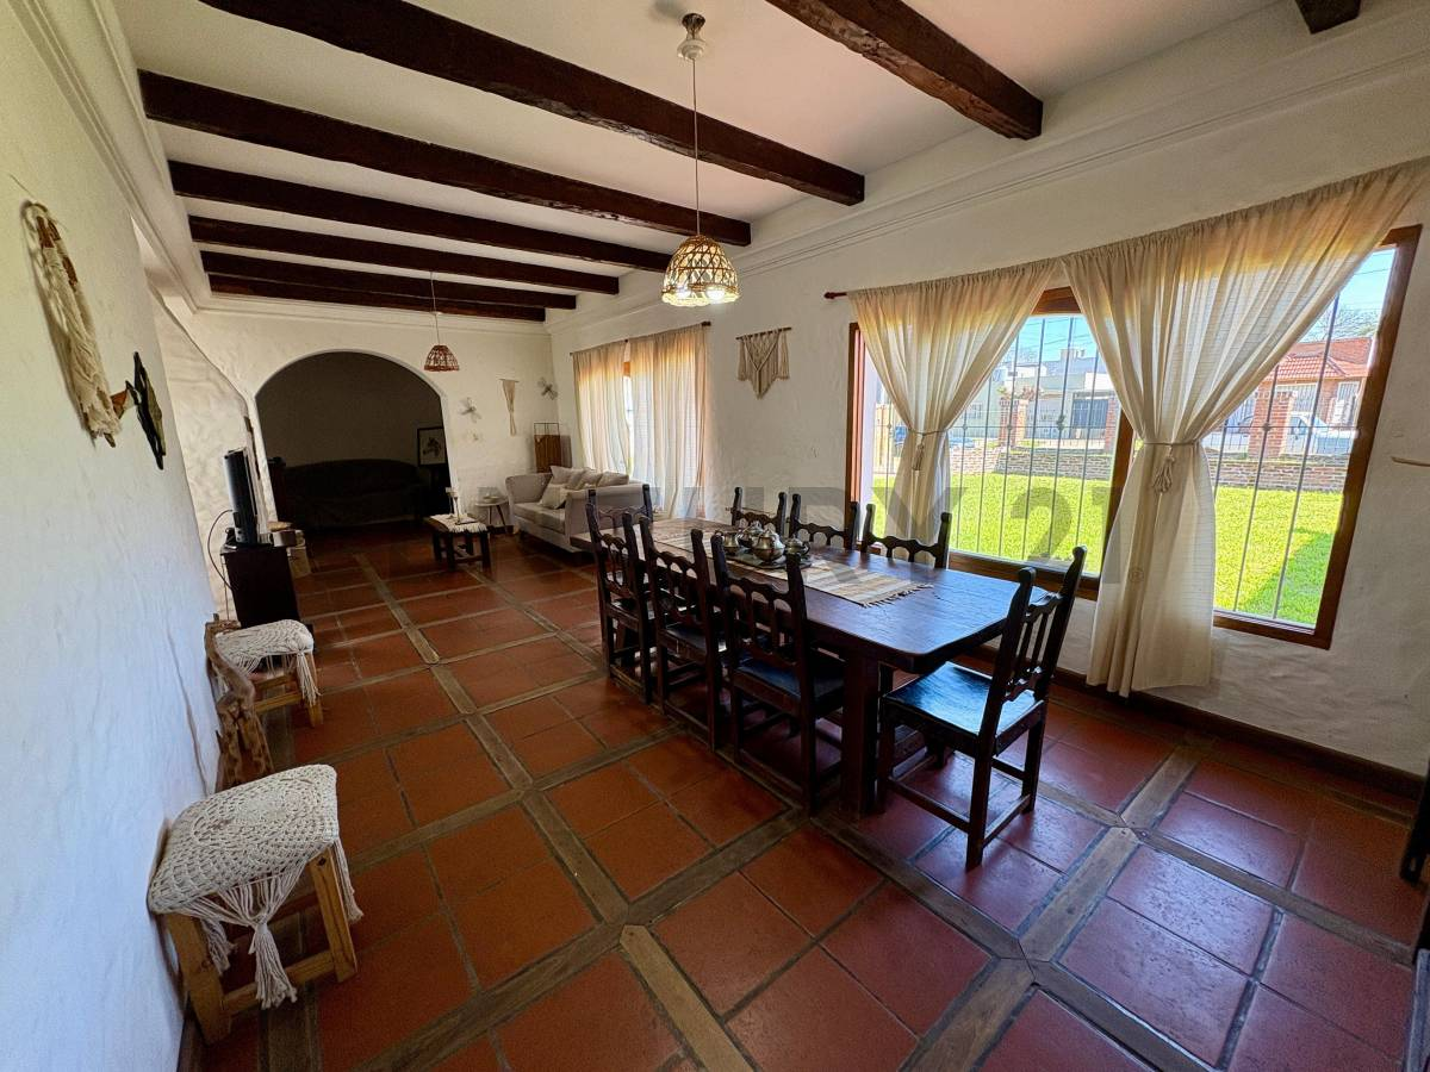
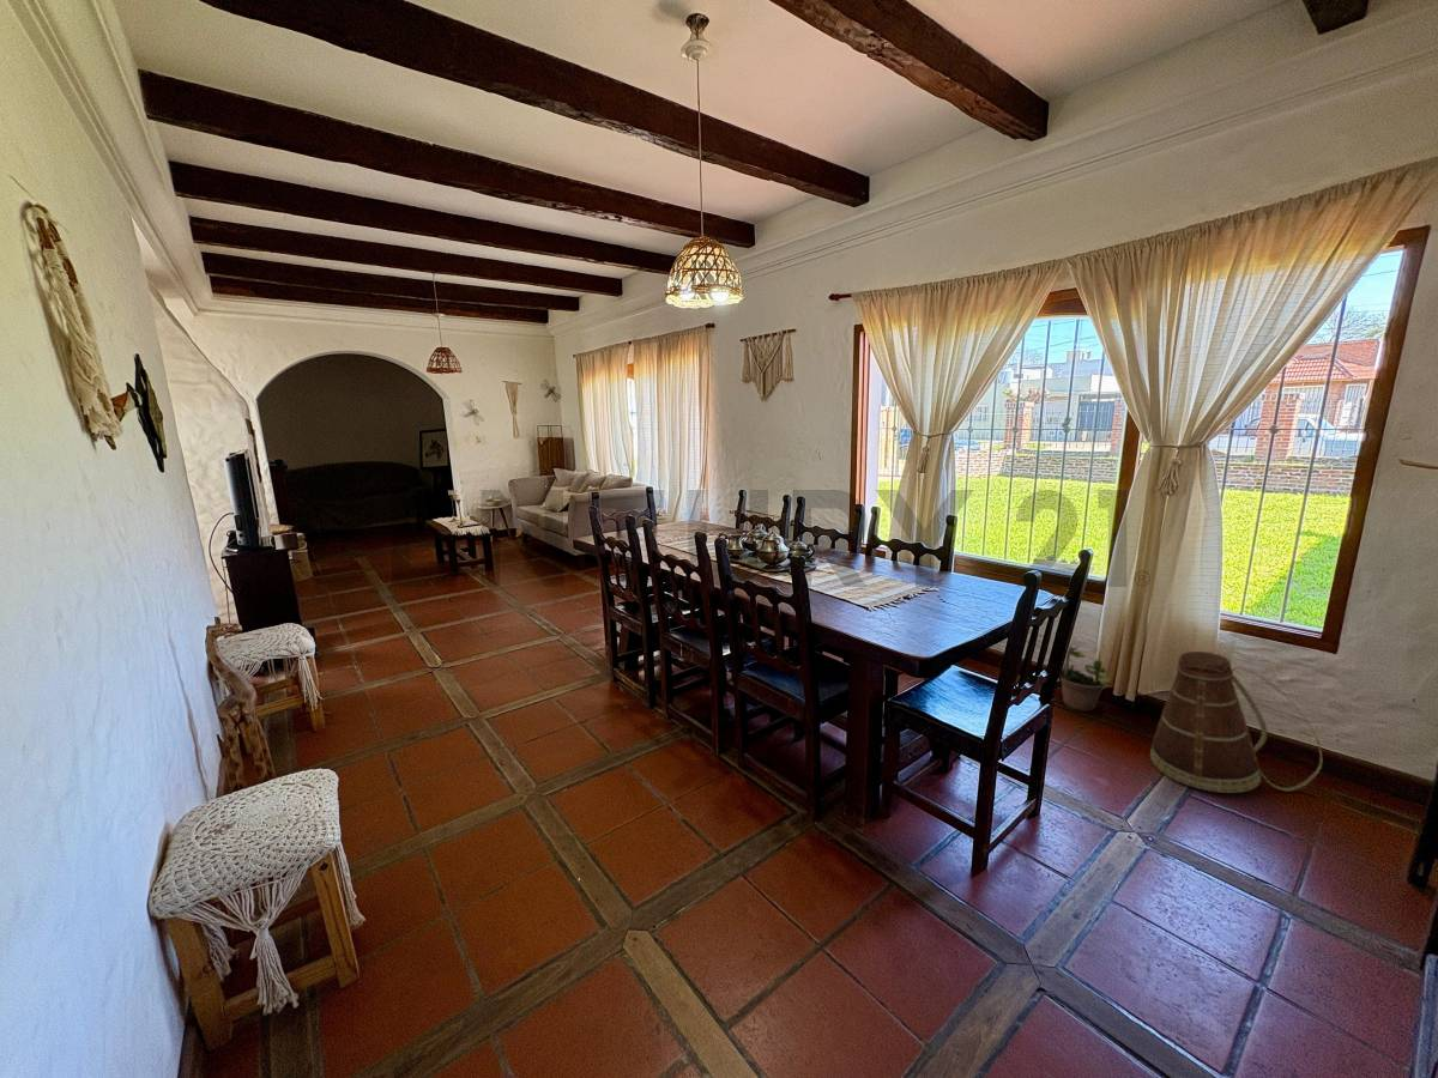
+ potted plant [1059,644,1111,713]
+ basket [1149,650,1324,794]
